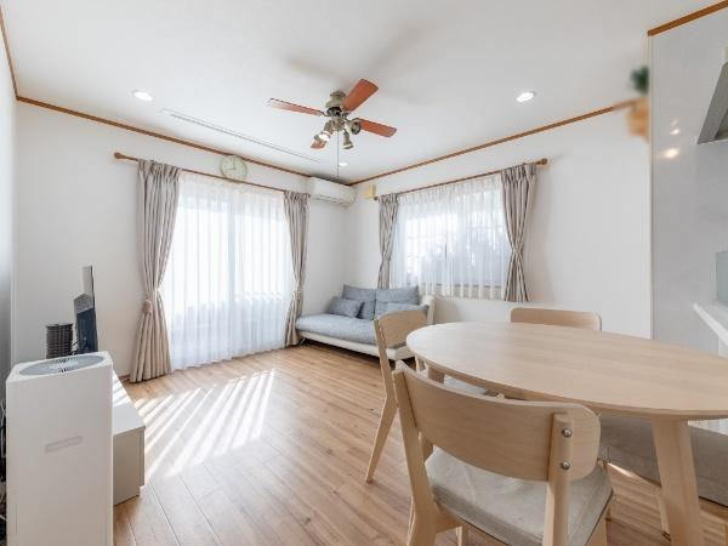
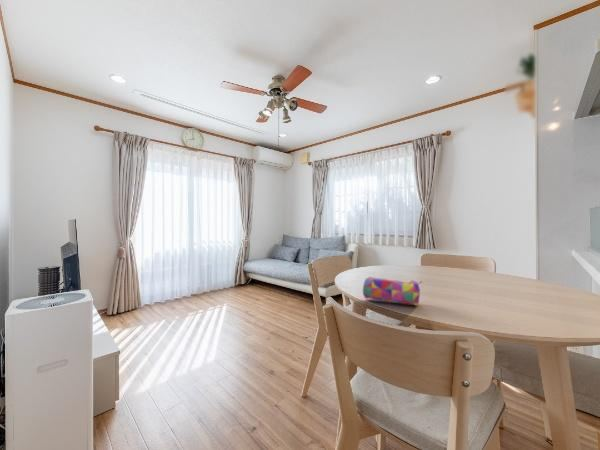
+ pencil case [362,276,423,307]
